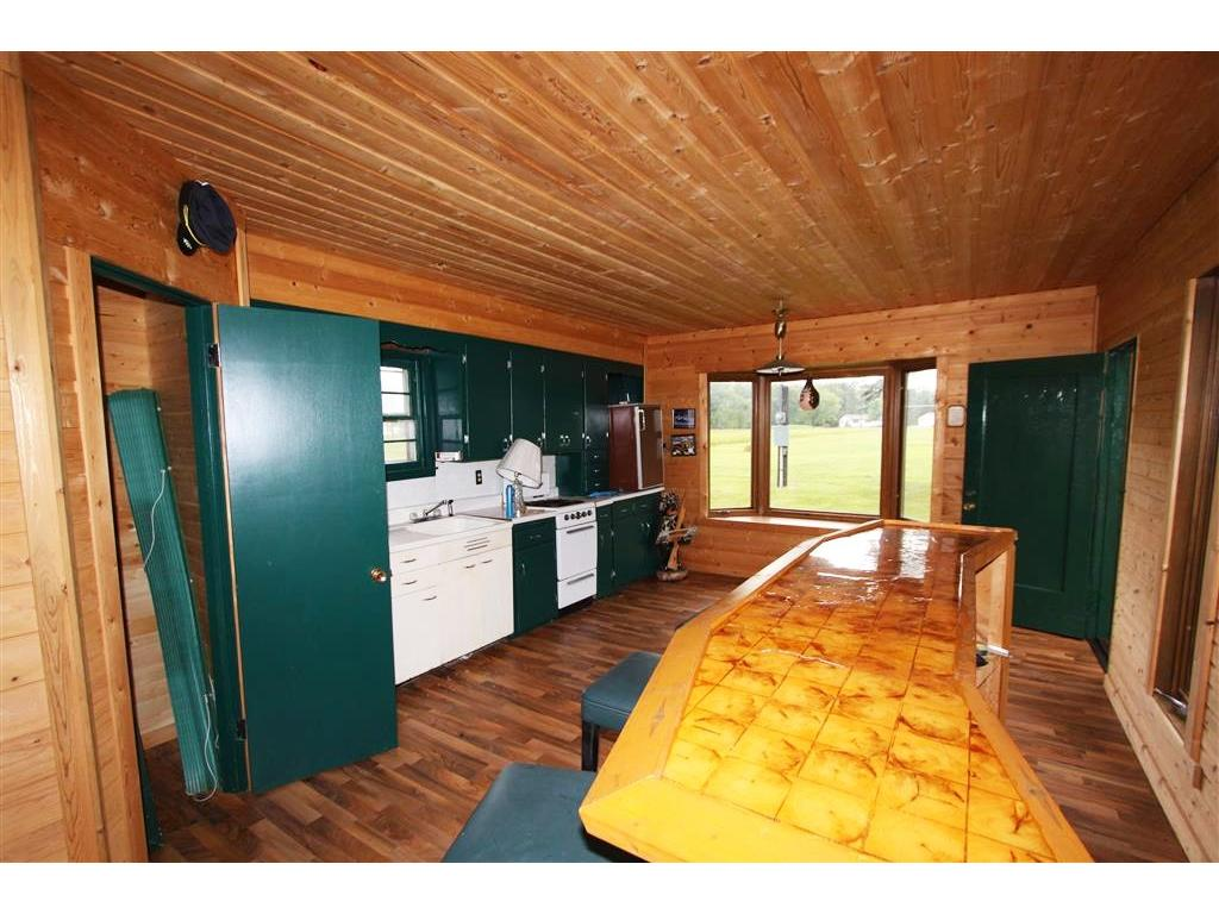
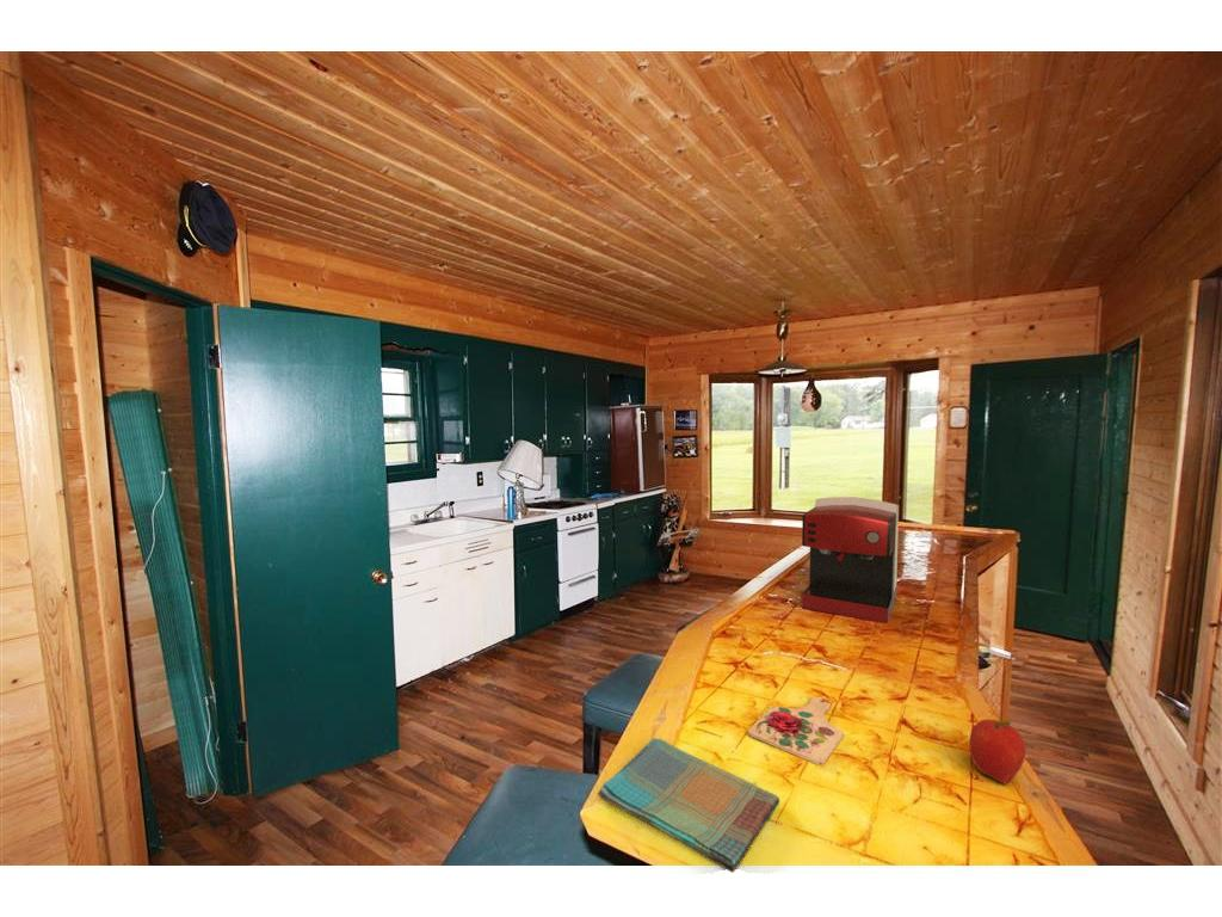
+ cutting board [747,696,845,767]
+ fruit [968,718,1026,784]
+ dish towel [597,737,780,874]
+ coffee maker [801,496,900,624]
